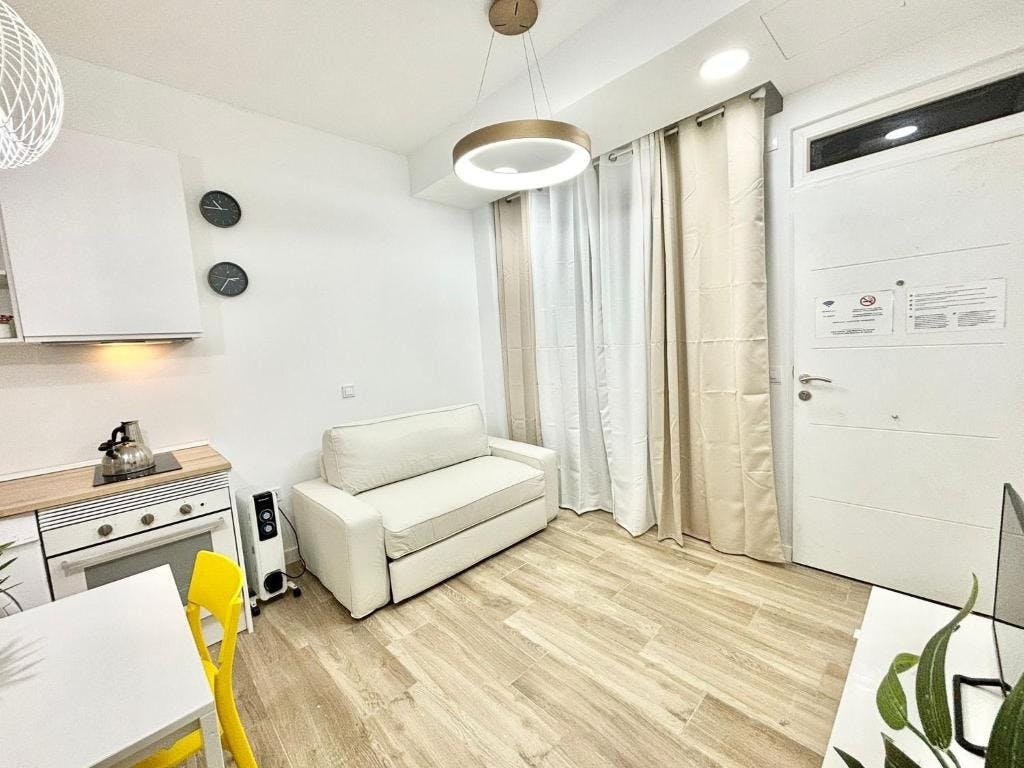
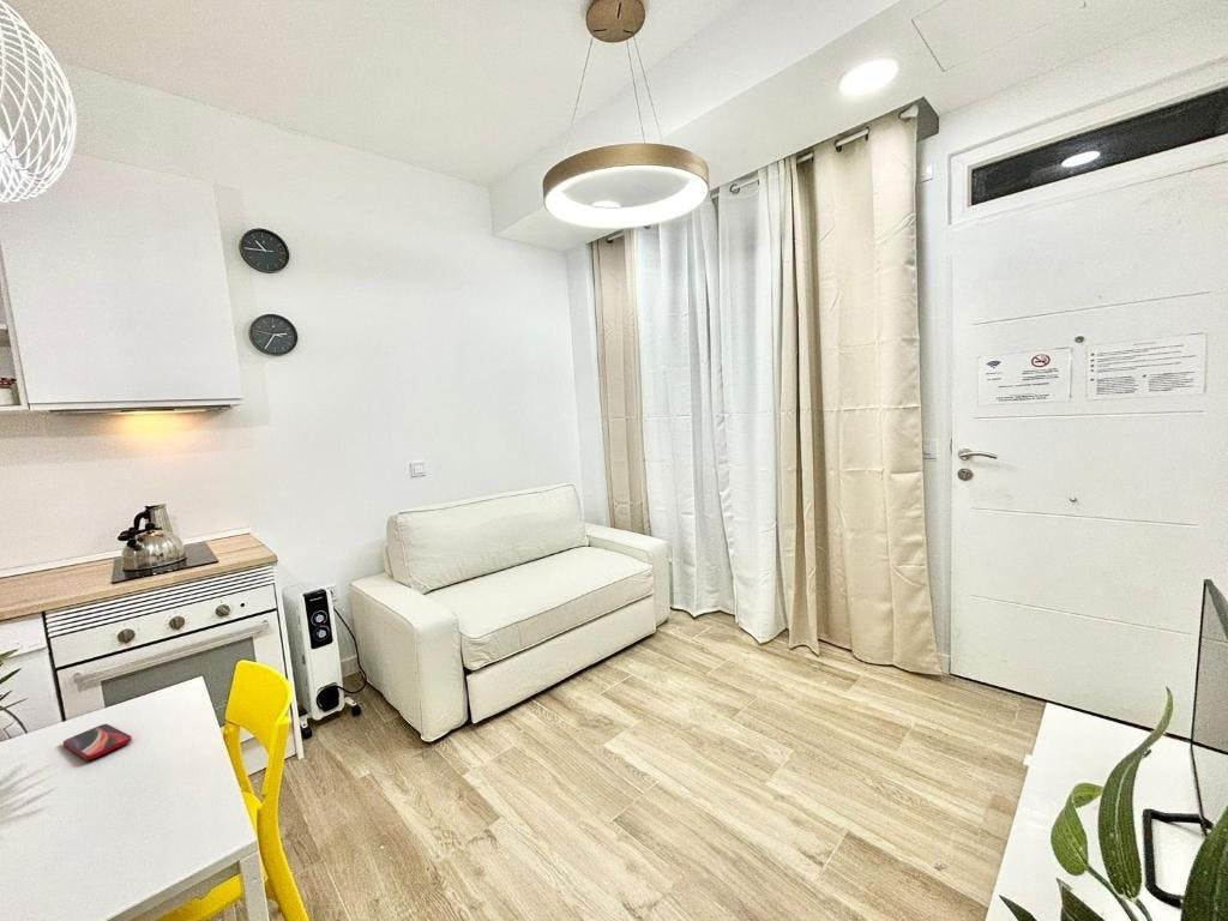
+ smartphone [62,723,133,760]
